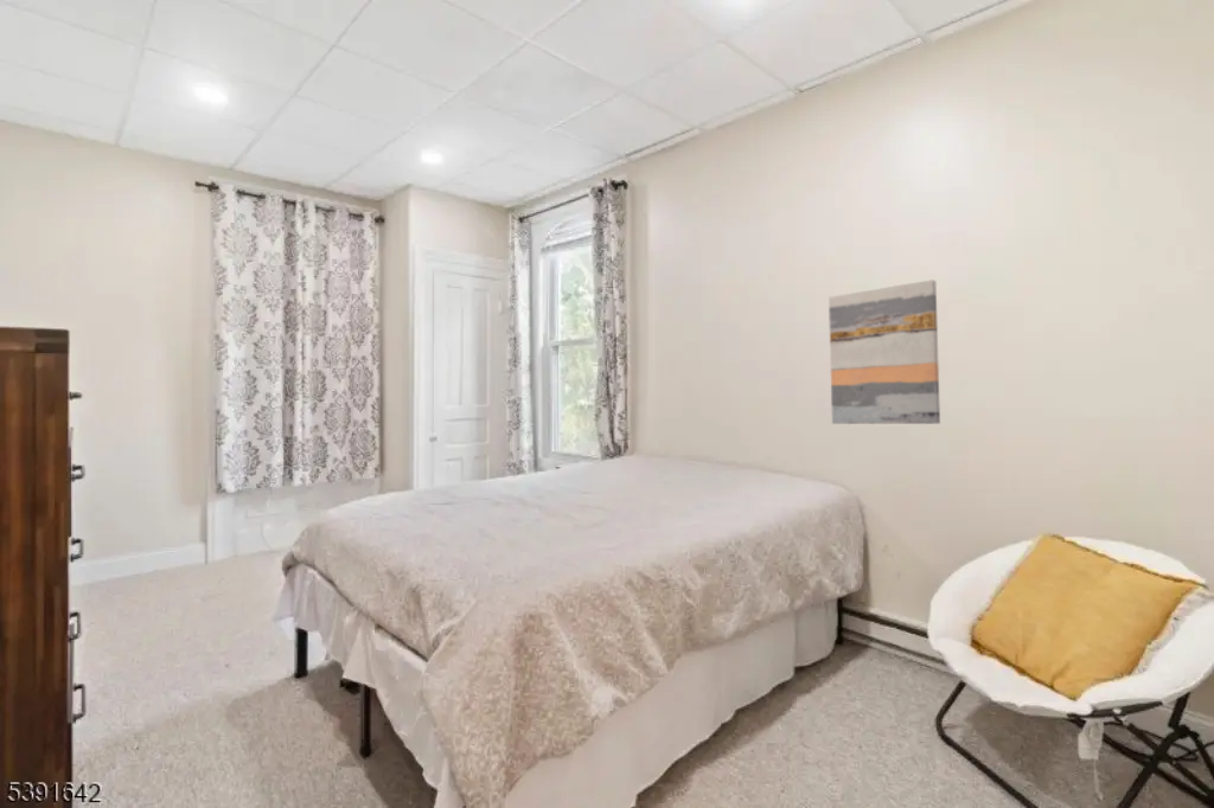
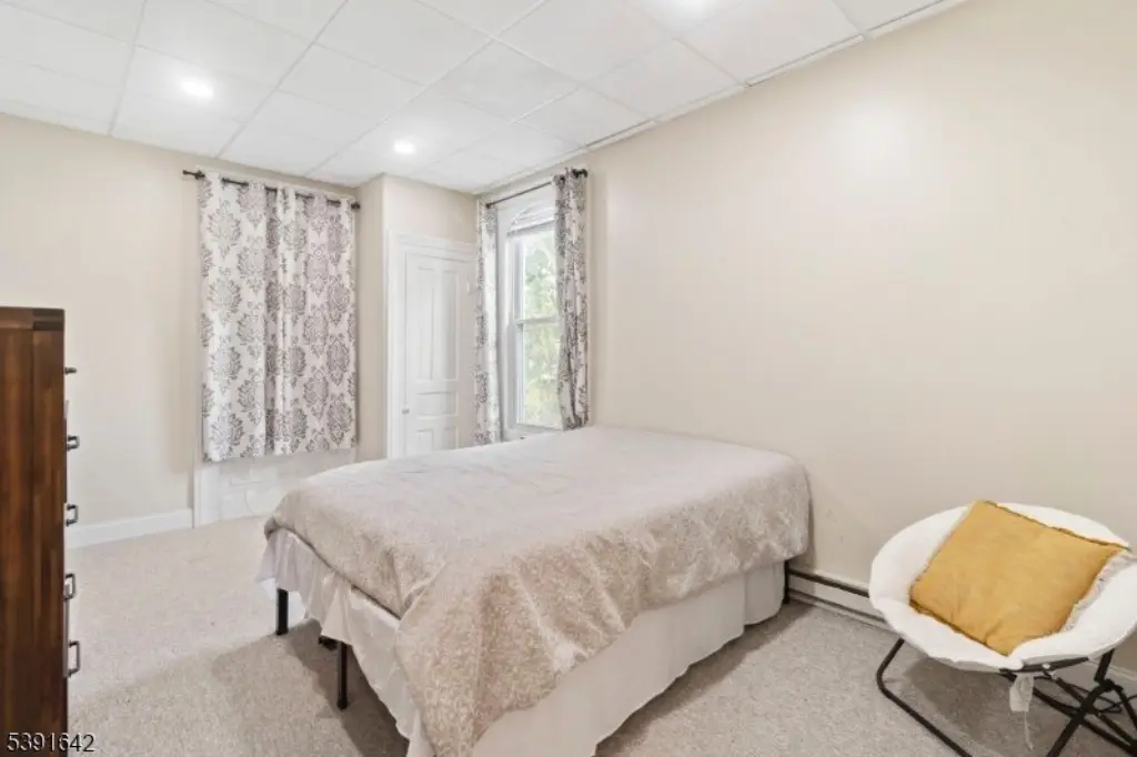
- wall art [828,278,941,425]
